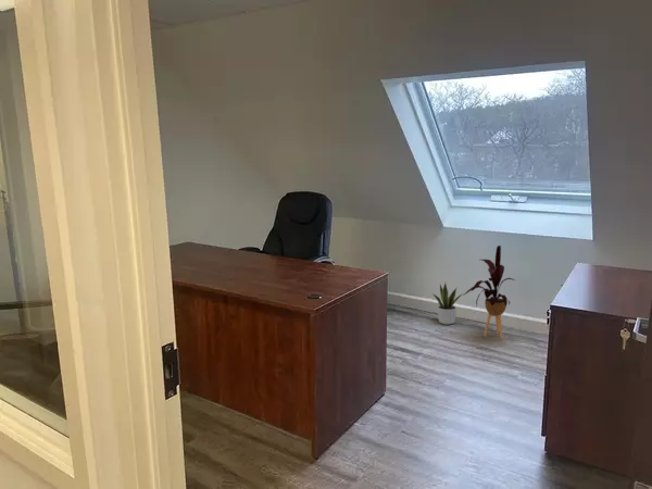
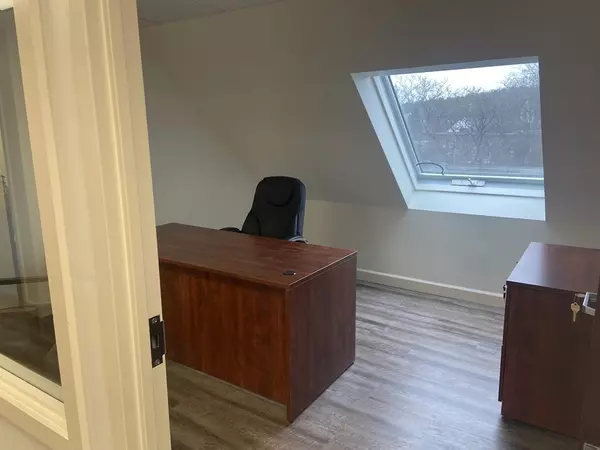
- house plant [462,244,516,340]
- potted plant [432,283,464,326]
